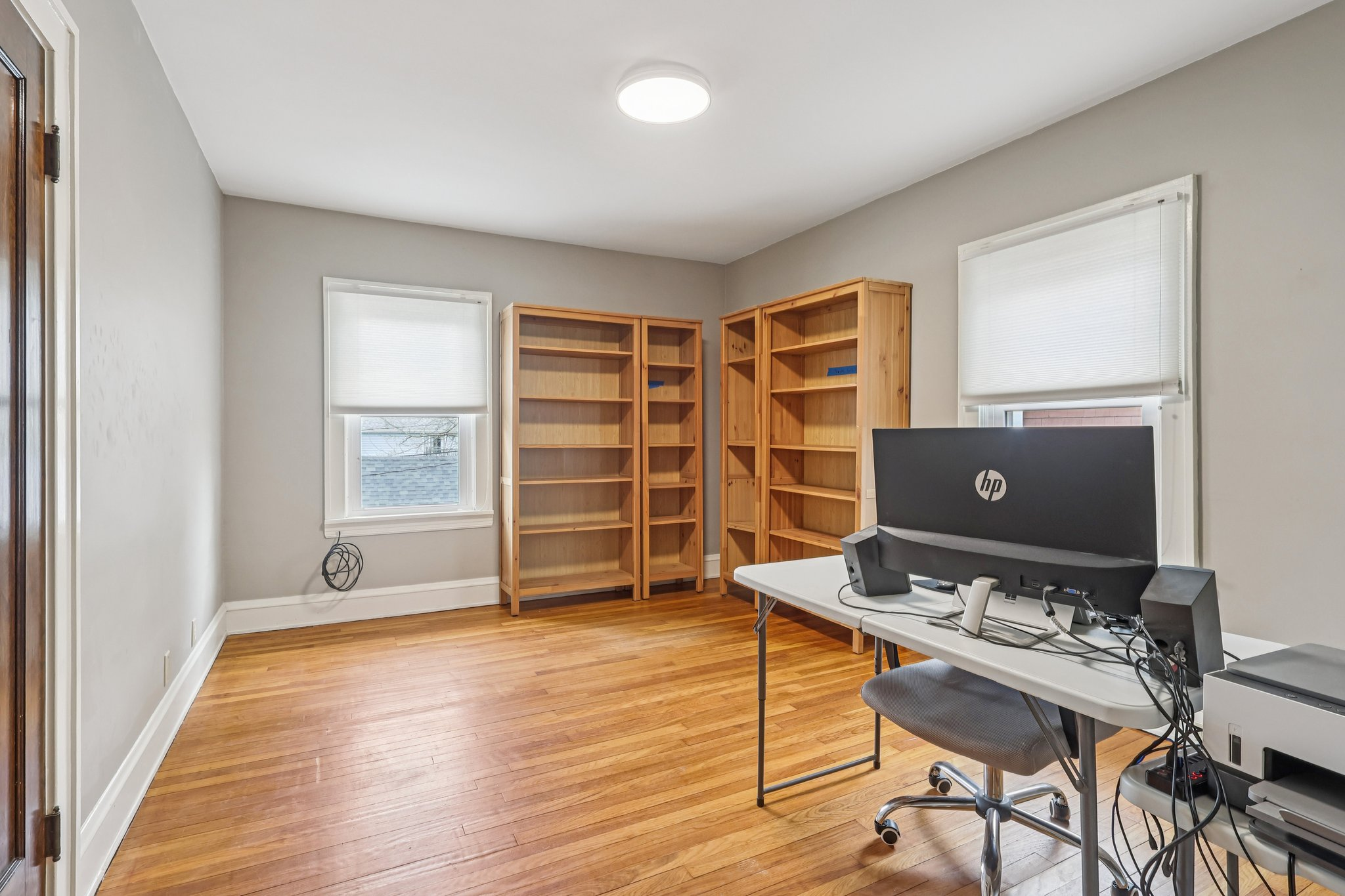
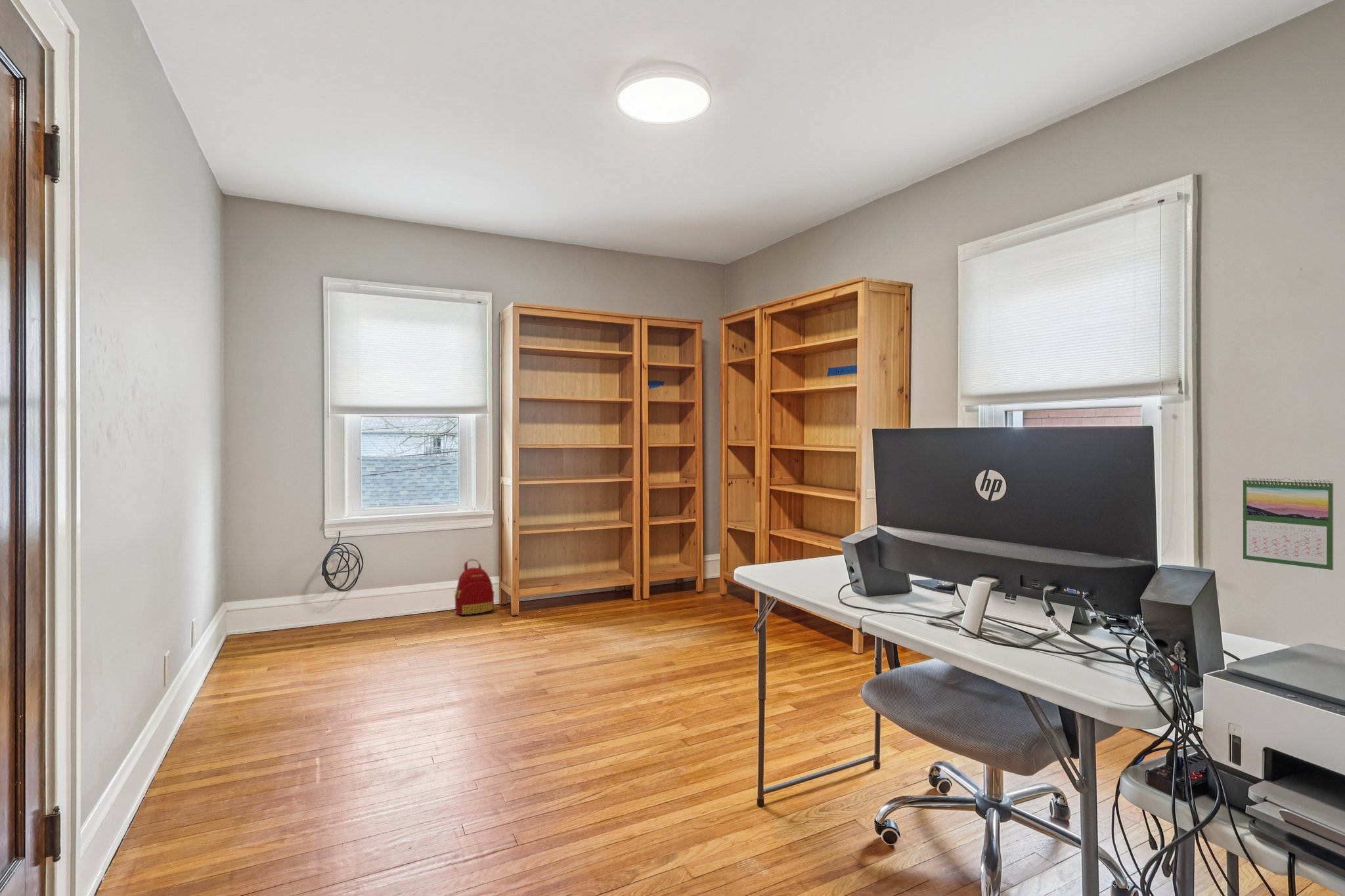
+ calendar [1243,477,1334,570]
+ backpack [454,559,495,616]
